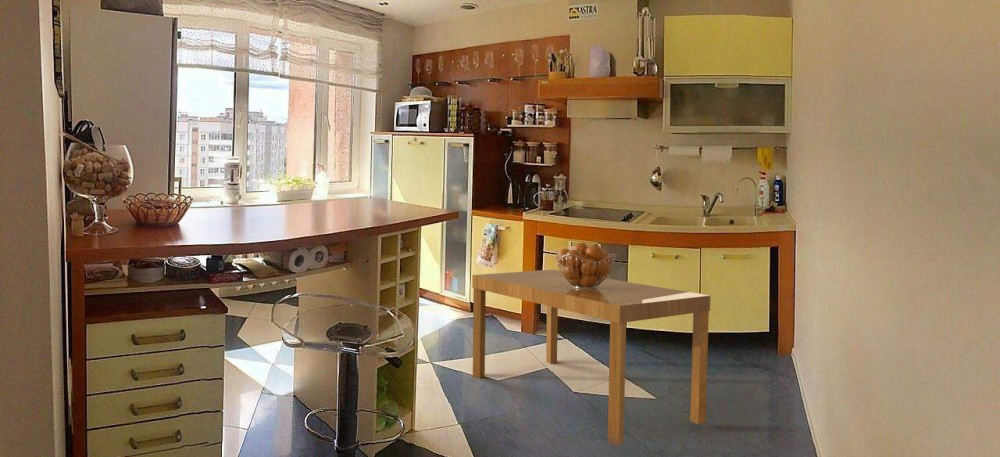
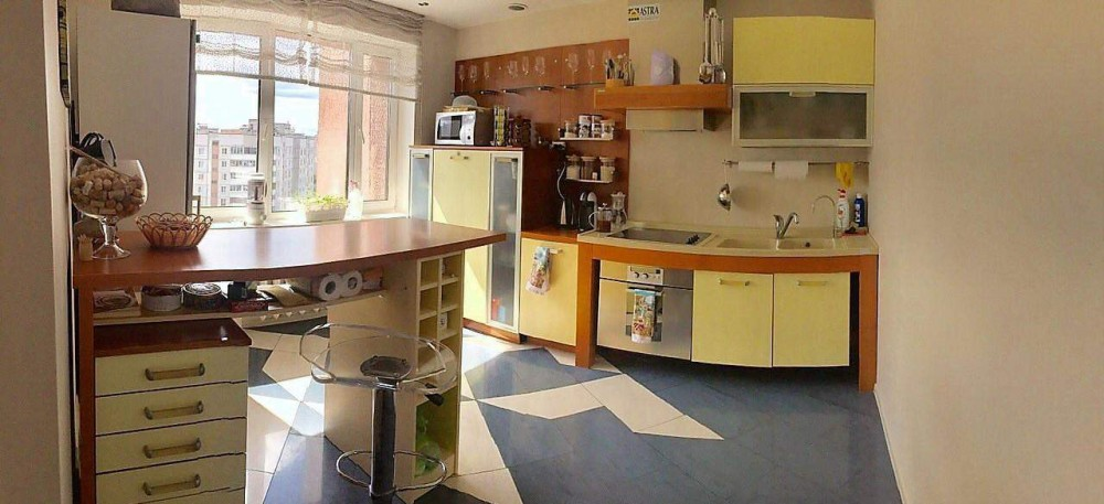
- fruit basket [555,242,616,289]
- dining table [471,269,711,448]
